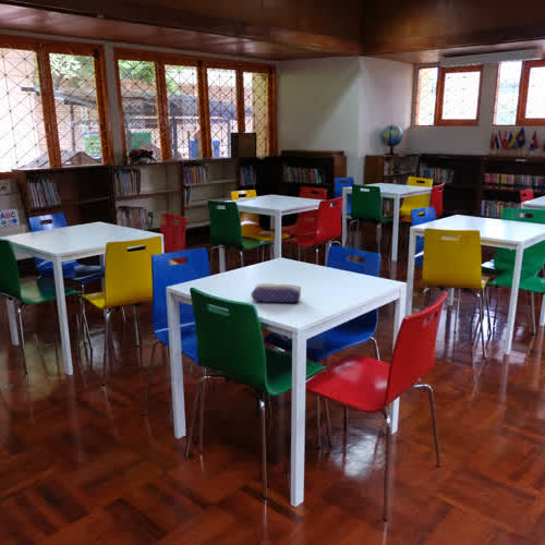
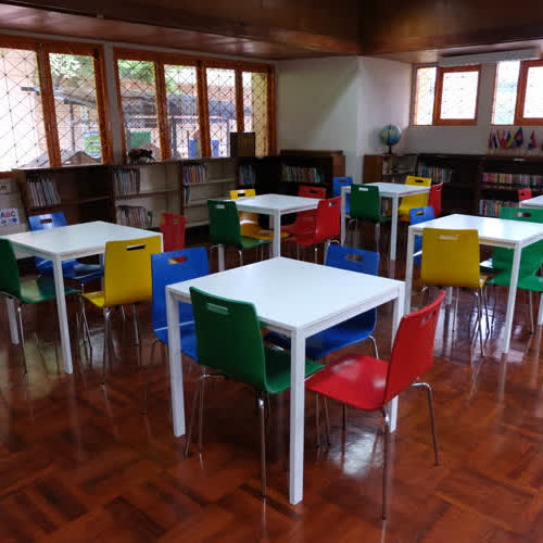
- pencil case [250,282,302,303]
